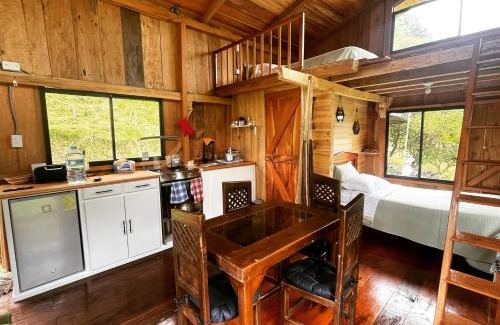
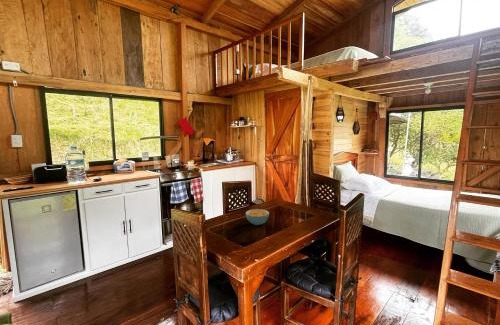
+ cereal bowl [245,208,270,226]
